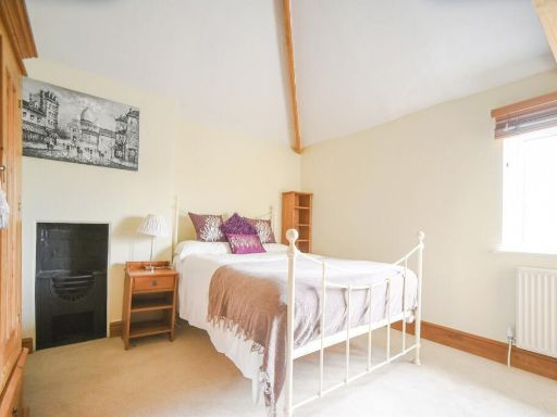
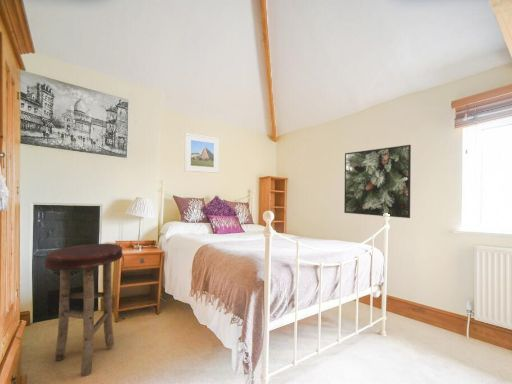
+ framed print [184,132,220,174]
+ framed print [343,144,412,219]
+ stool [43,243,124,377]
